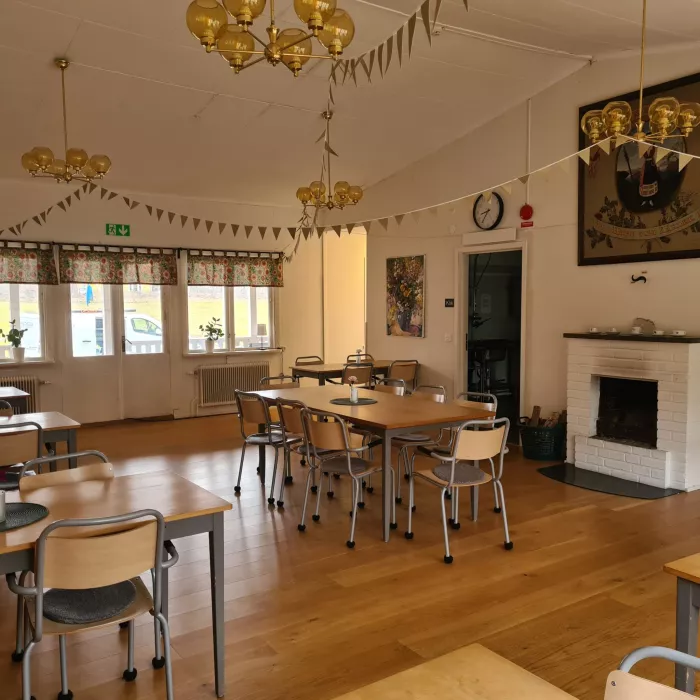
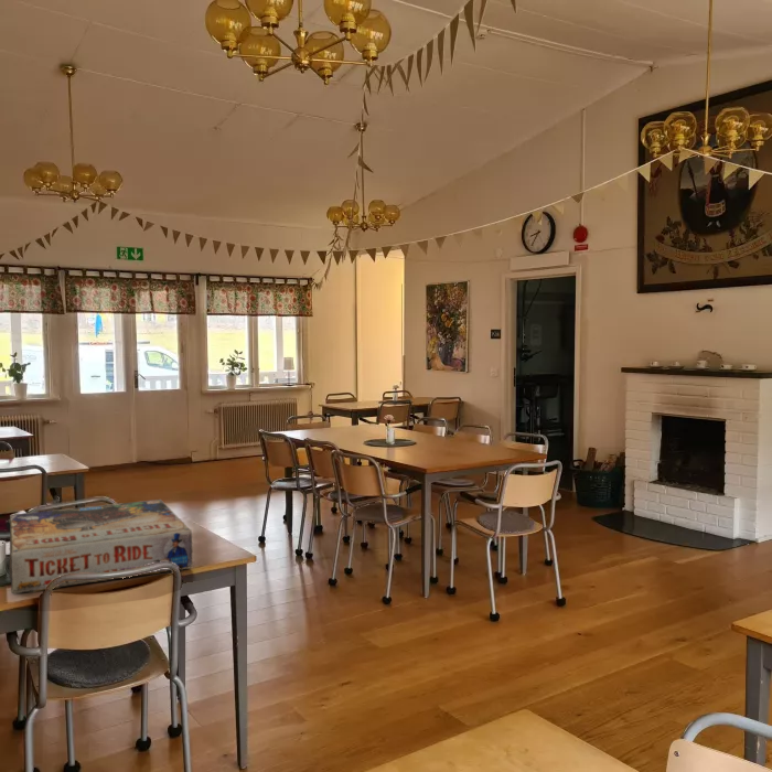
+ board game [8,498,194,594]
